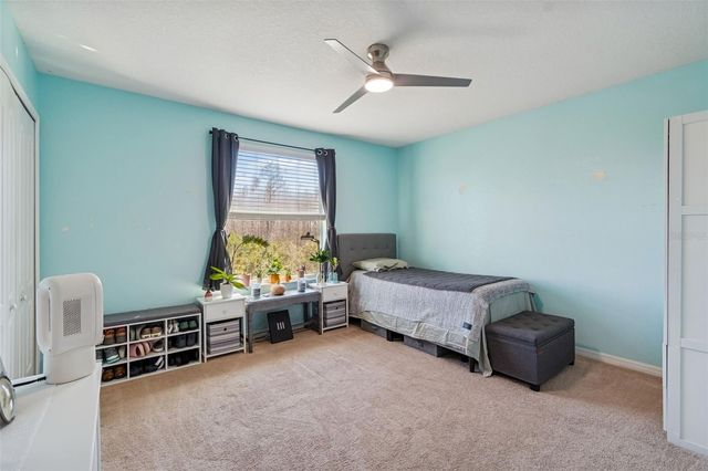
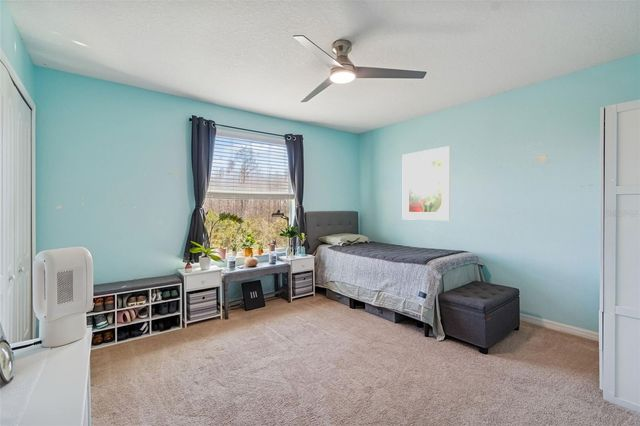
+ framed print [402,145,451,221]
